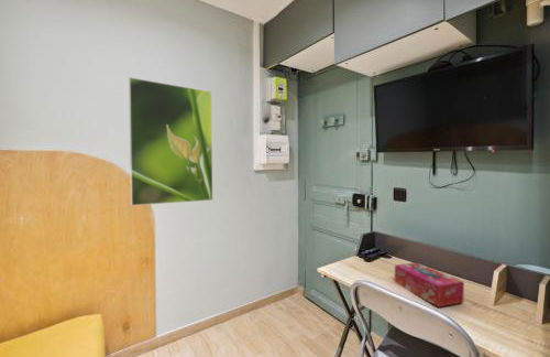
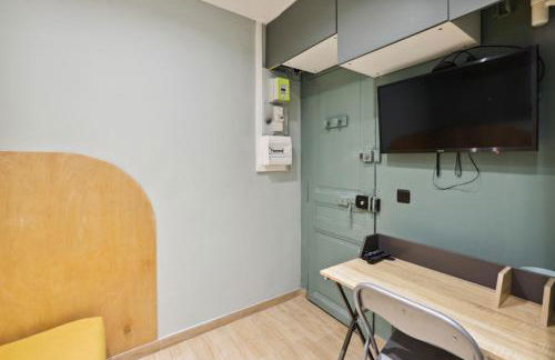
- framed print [128,76,213,206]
- tissue box [394,261,465,309]
